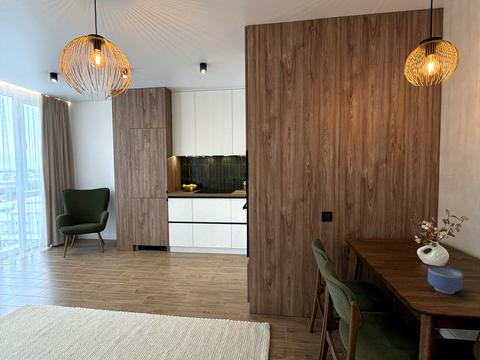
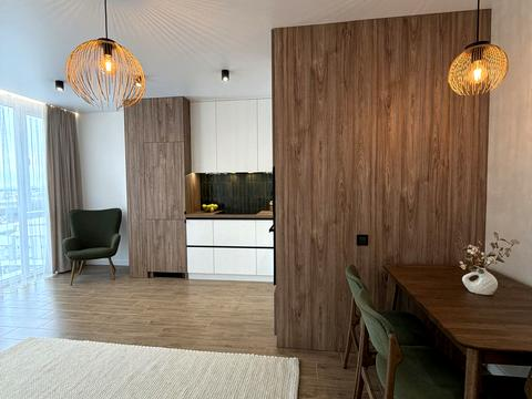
- bowl [427,265,464,295]
